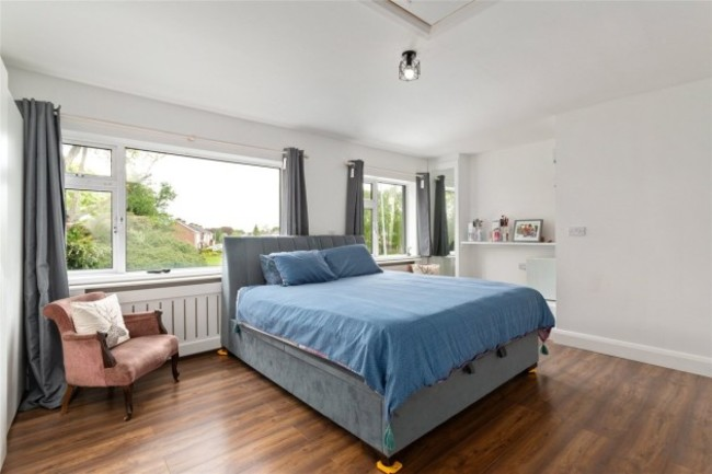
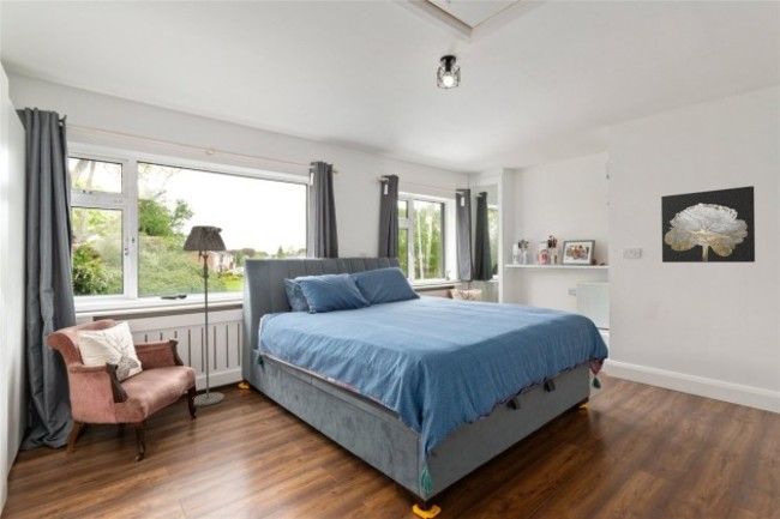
+ floor lamp [181,224,228,408]
+ wall art [660,185,756,264]
